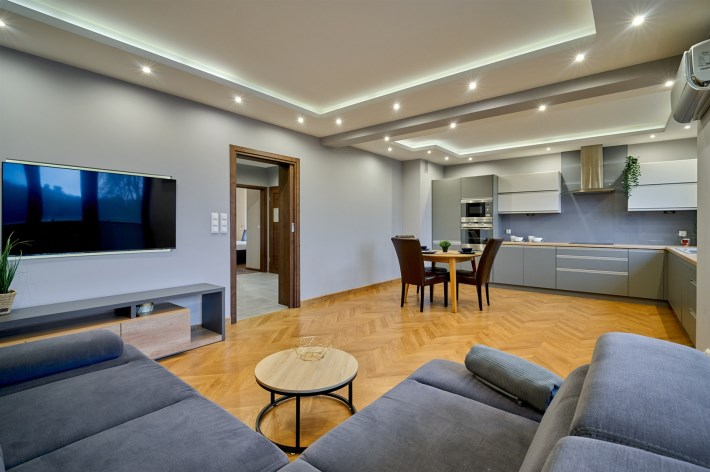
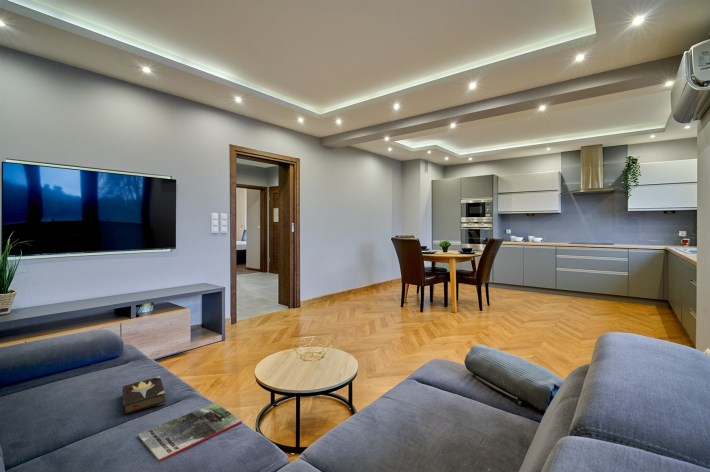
+ hardback book [121,375,167,416]
+ magazine [137,402,243,463]
